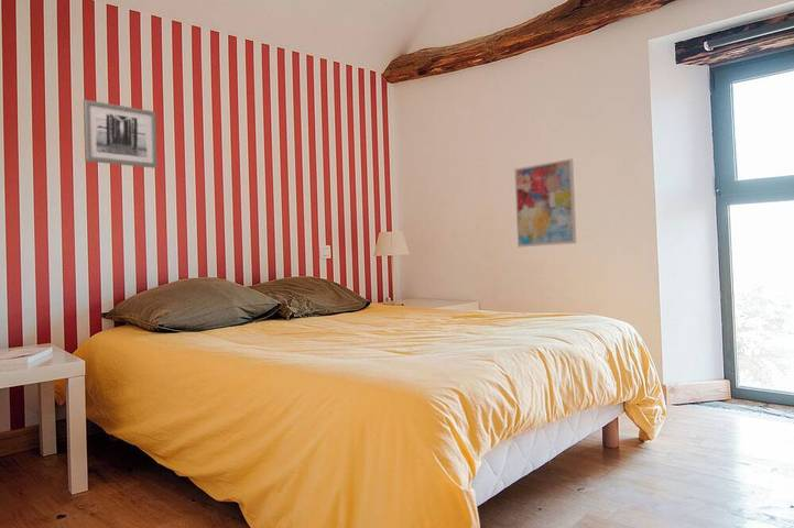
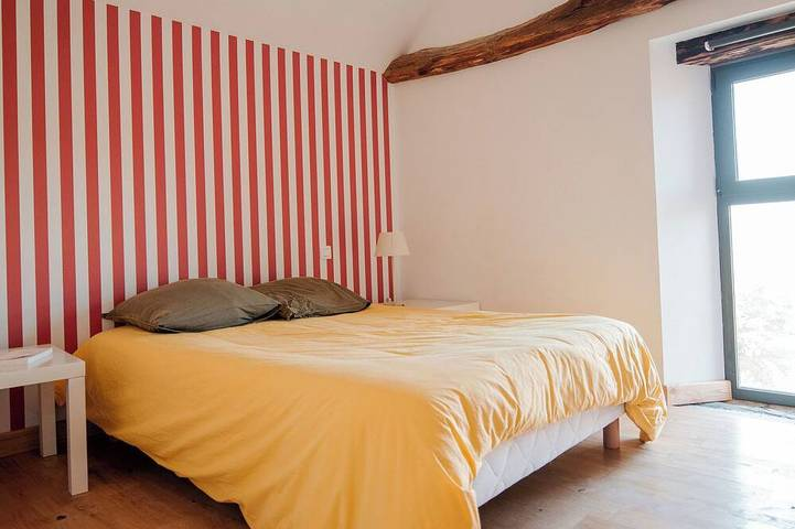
- wall art [513,157,577,249]
- wall art [83,99,159,169]
